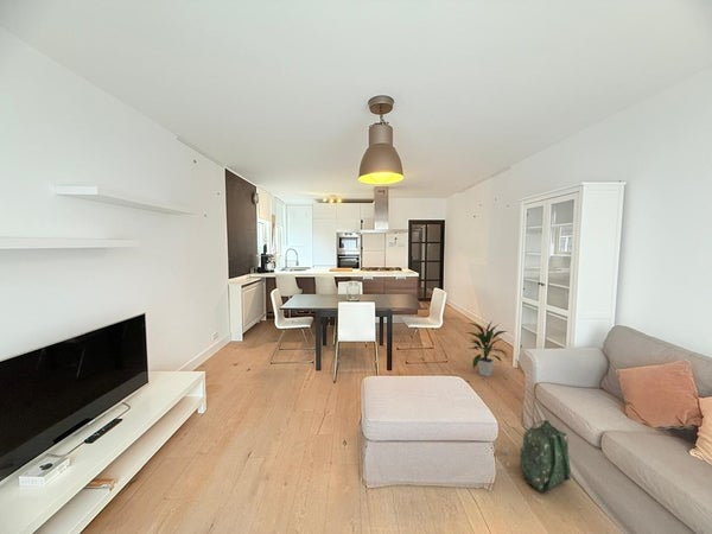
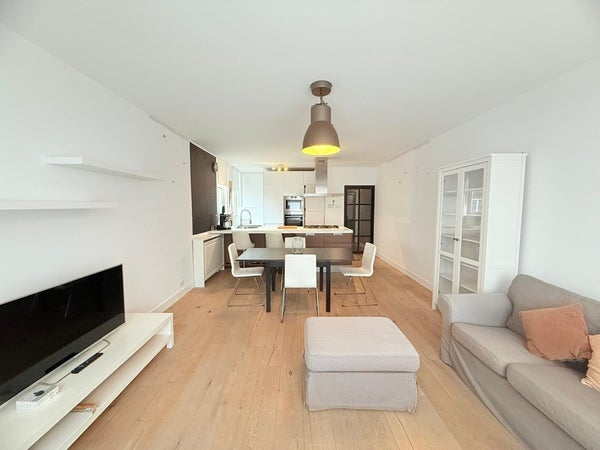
- backpack [492,419,572,504]
- indoor plant [465,320,509,377]
